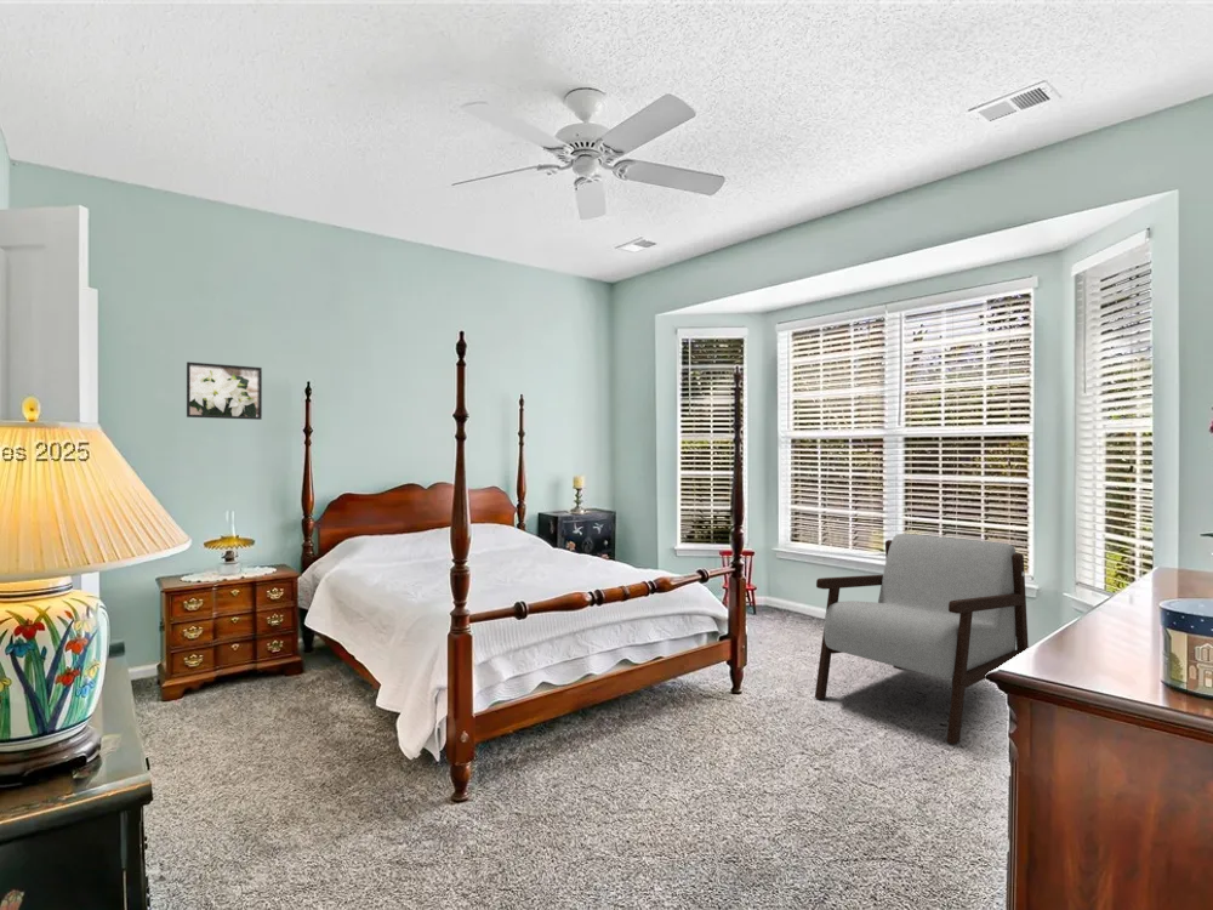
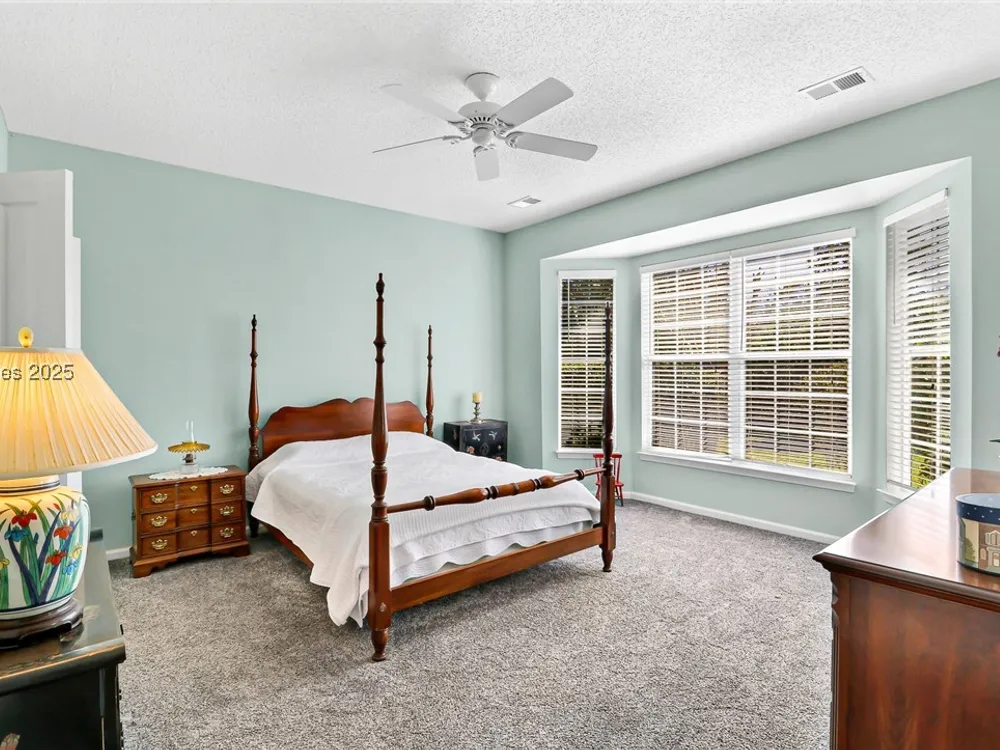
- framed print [186,360,263,421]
- armchair [814,533,1030,745]
